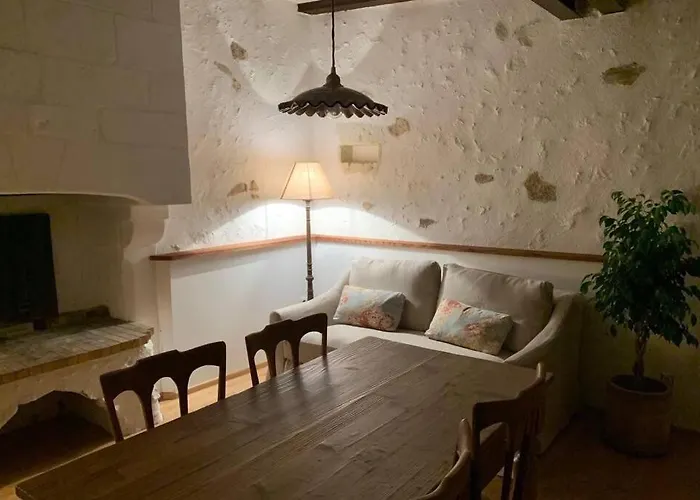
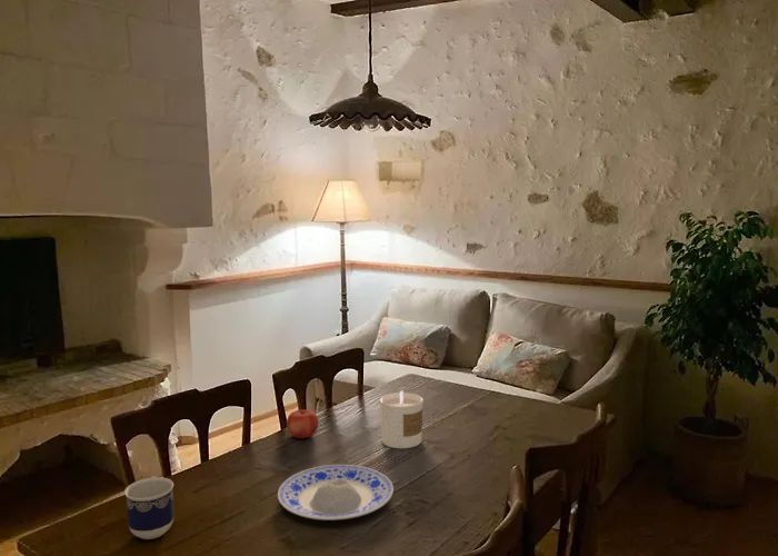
+ fruit [286,408,320,439]
+ plate [277,464,395,522]
+ candle [379,389,423,449]
+ cup [123,476,176,540]
